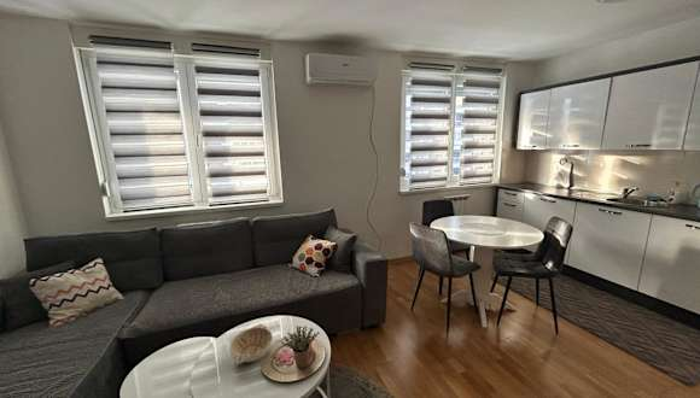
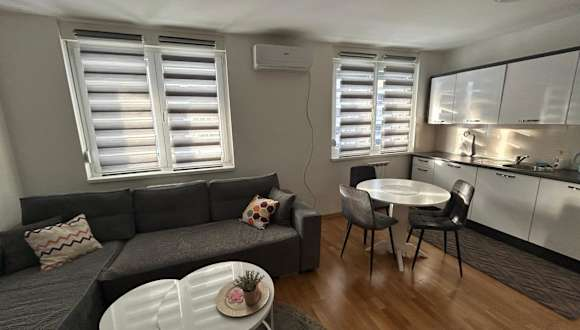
- decorative bowl [228,323,274,365]
